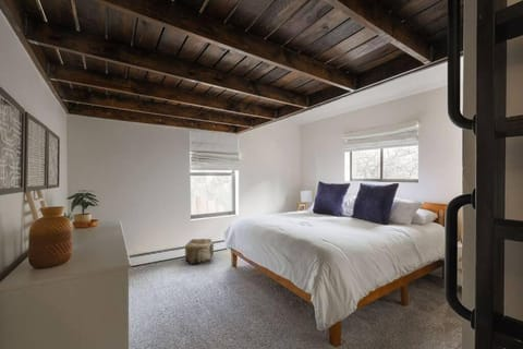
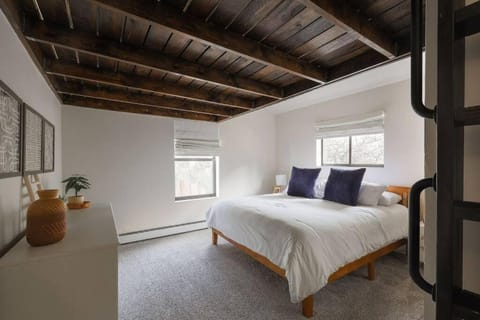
- pouf [184,238,215,266]
